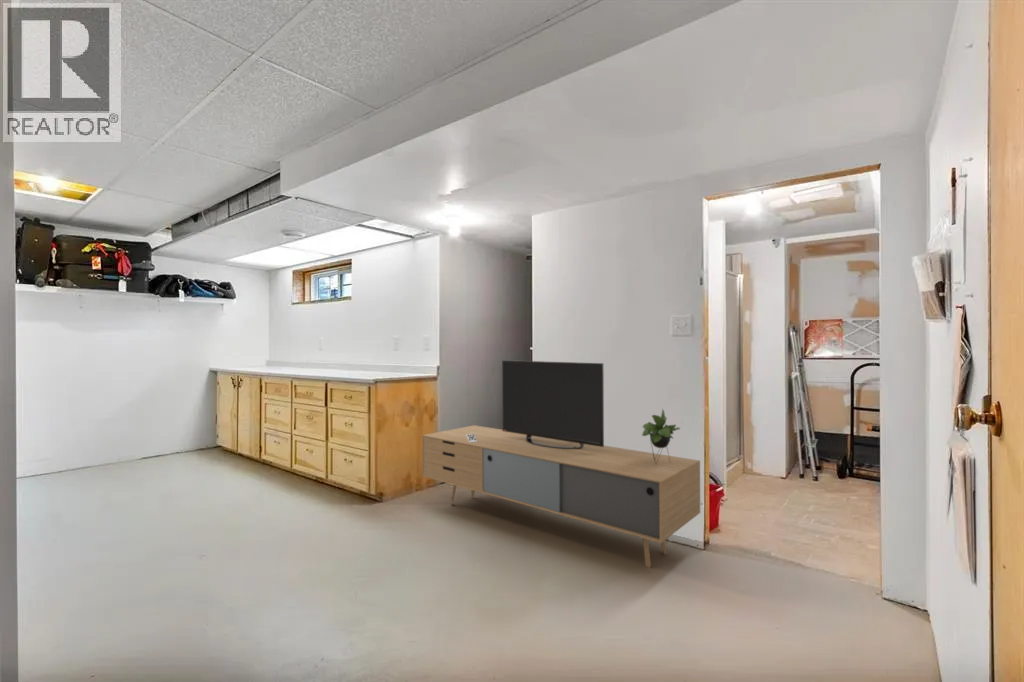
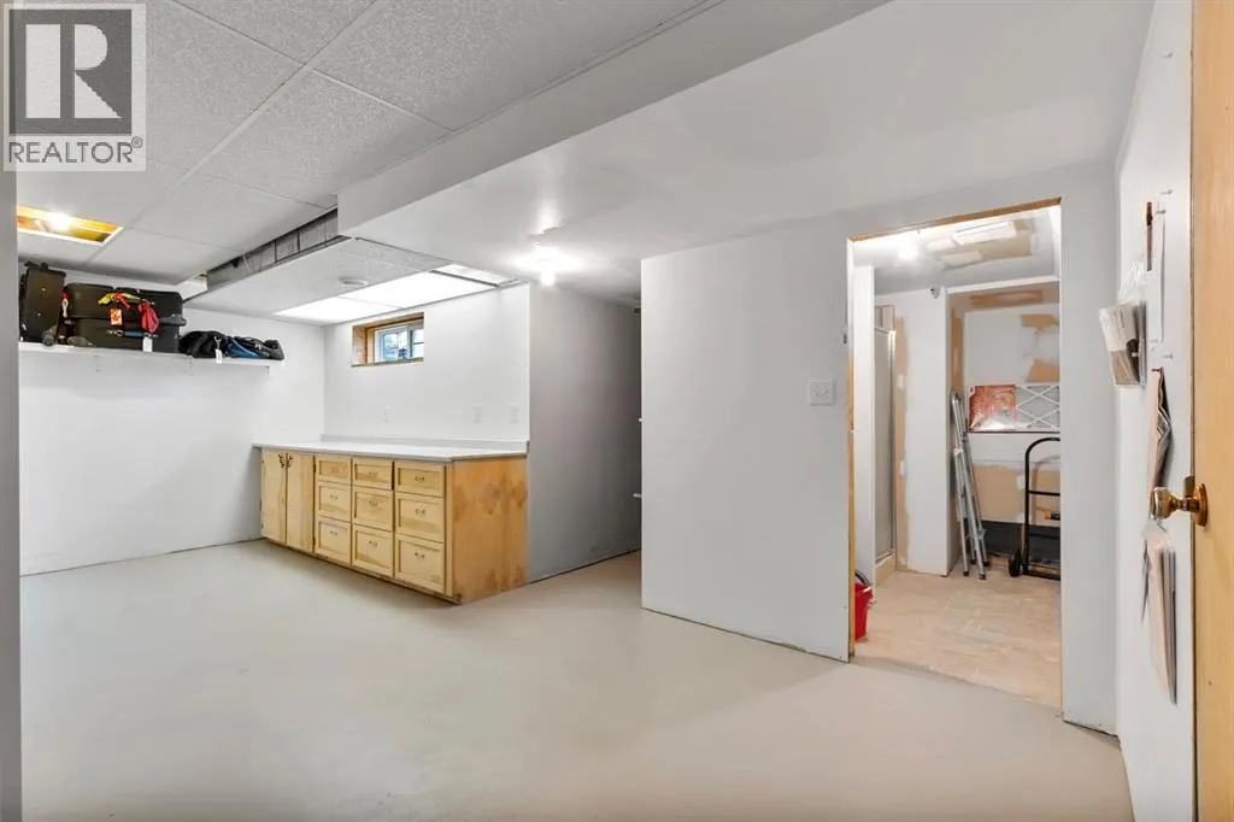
- media console [421,359,701,569]
